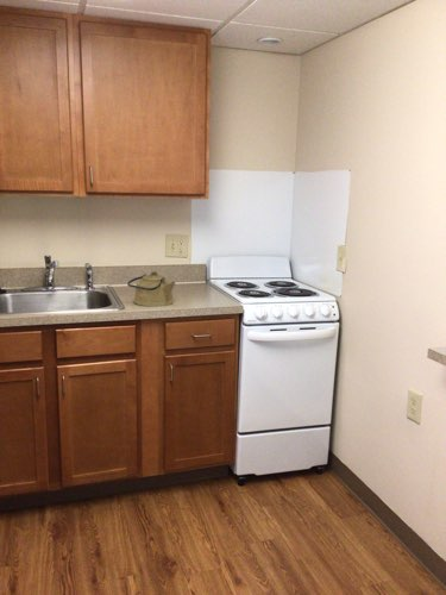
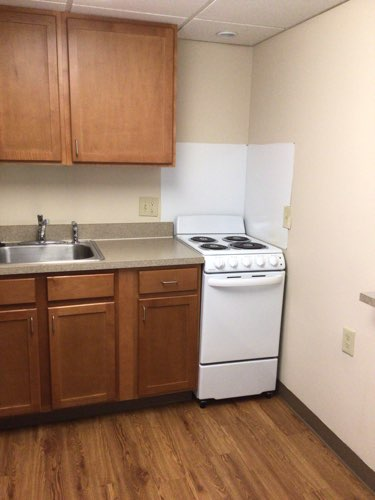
- kettle [126,270,176,307]
